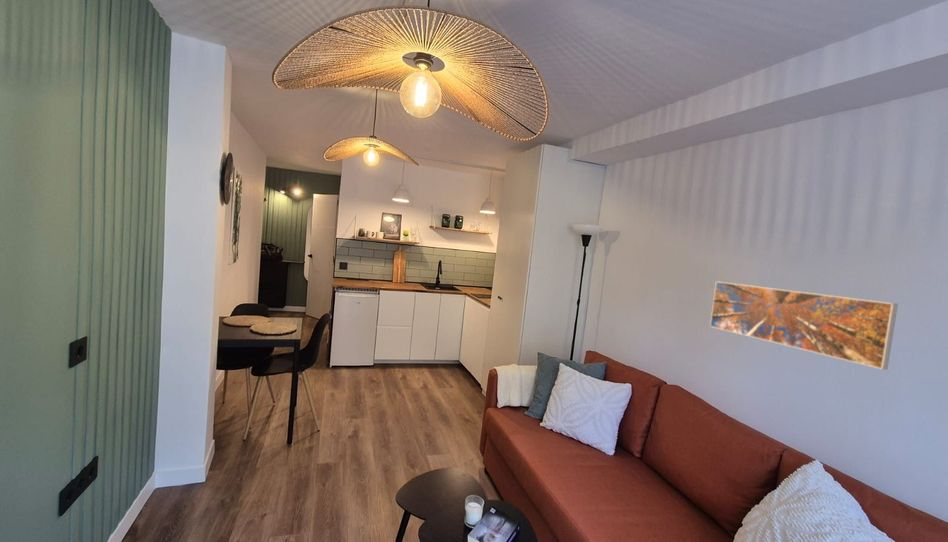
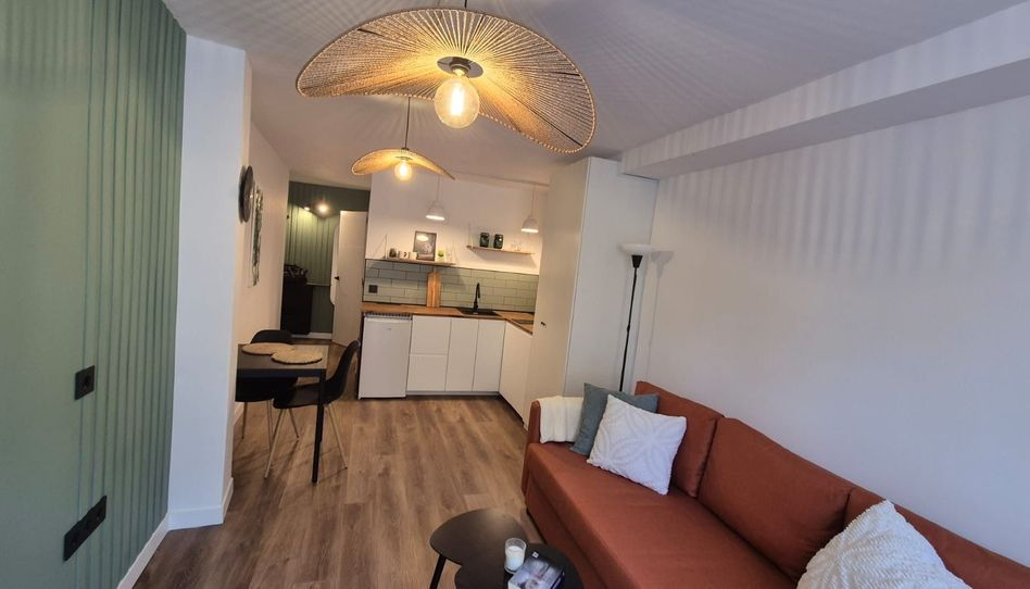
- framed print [709,280,899,371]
